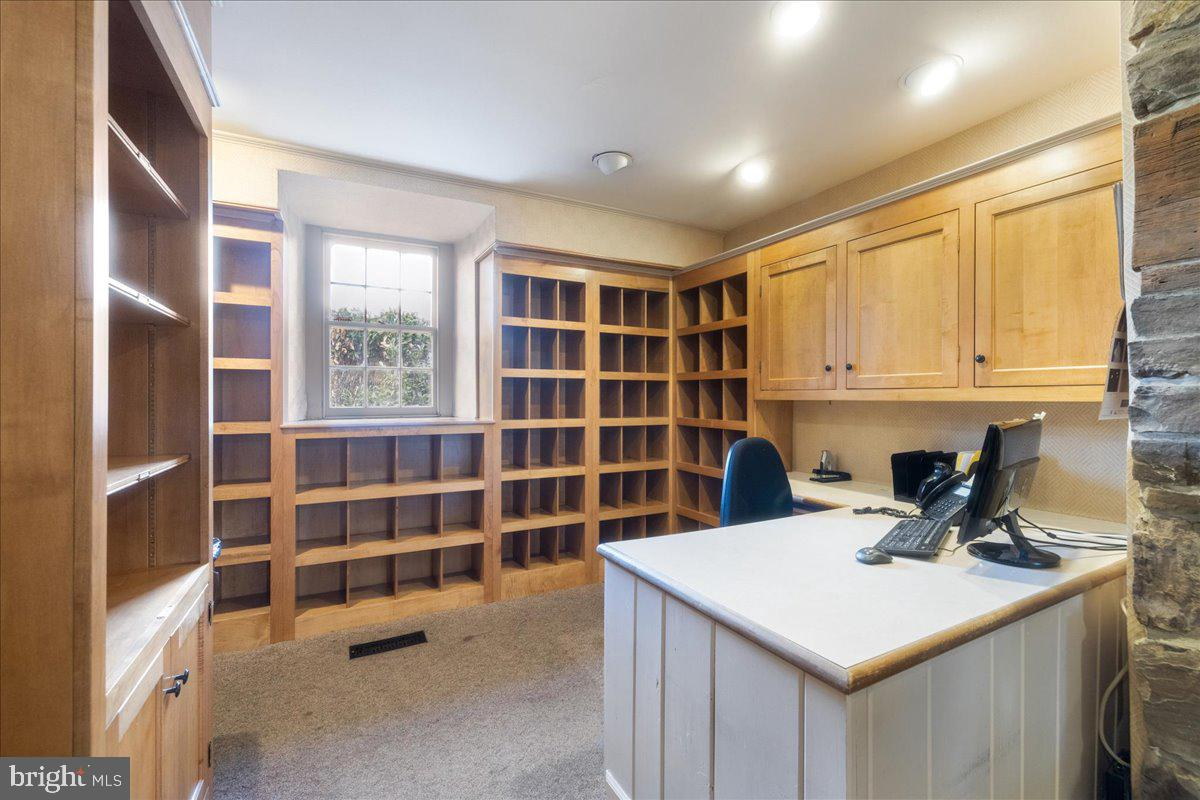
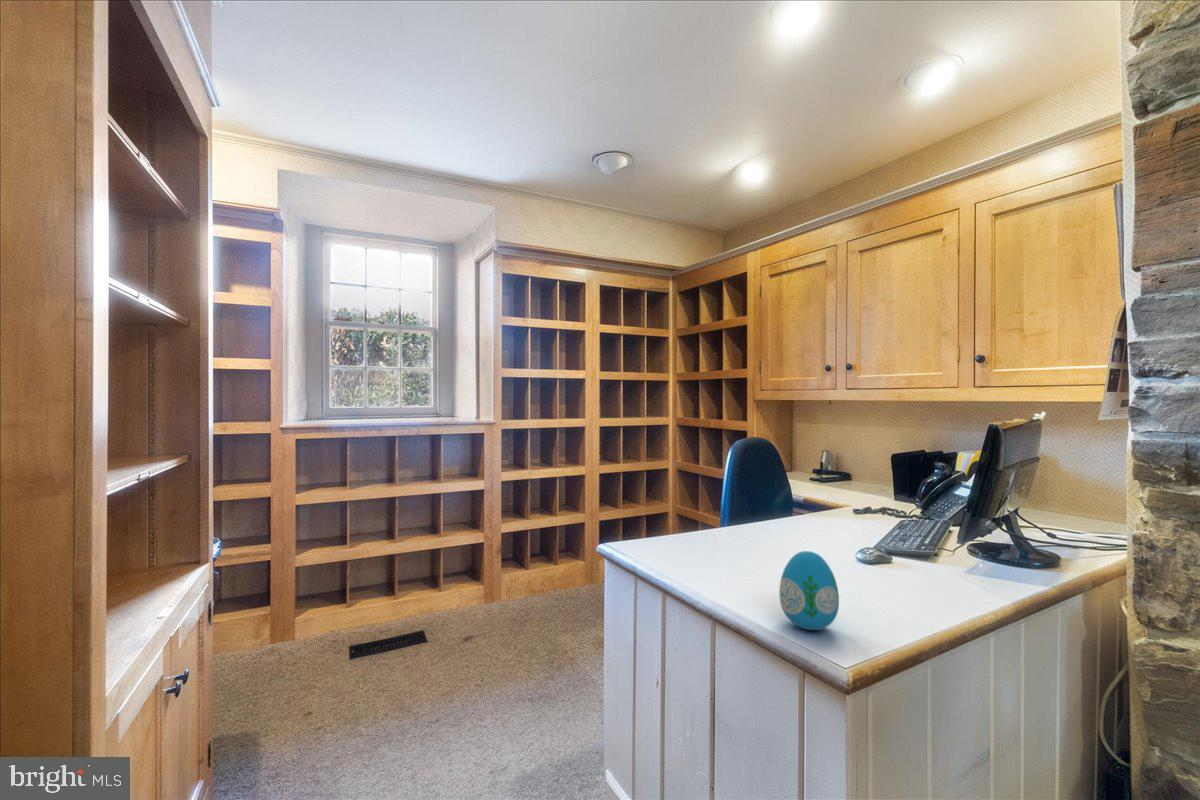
+ decorative egg [778,550,840,631]
